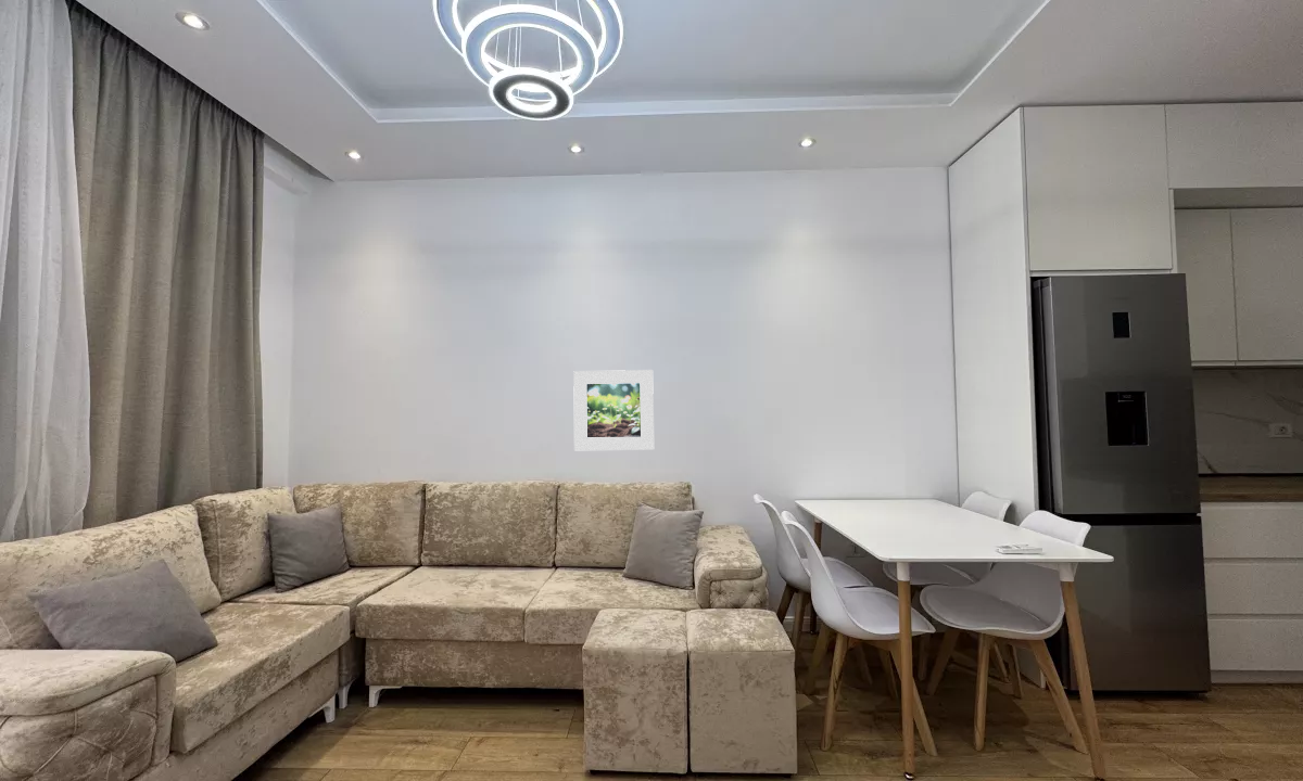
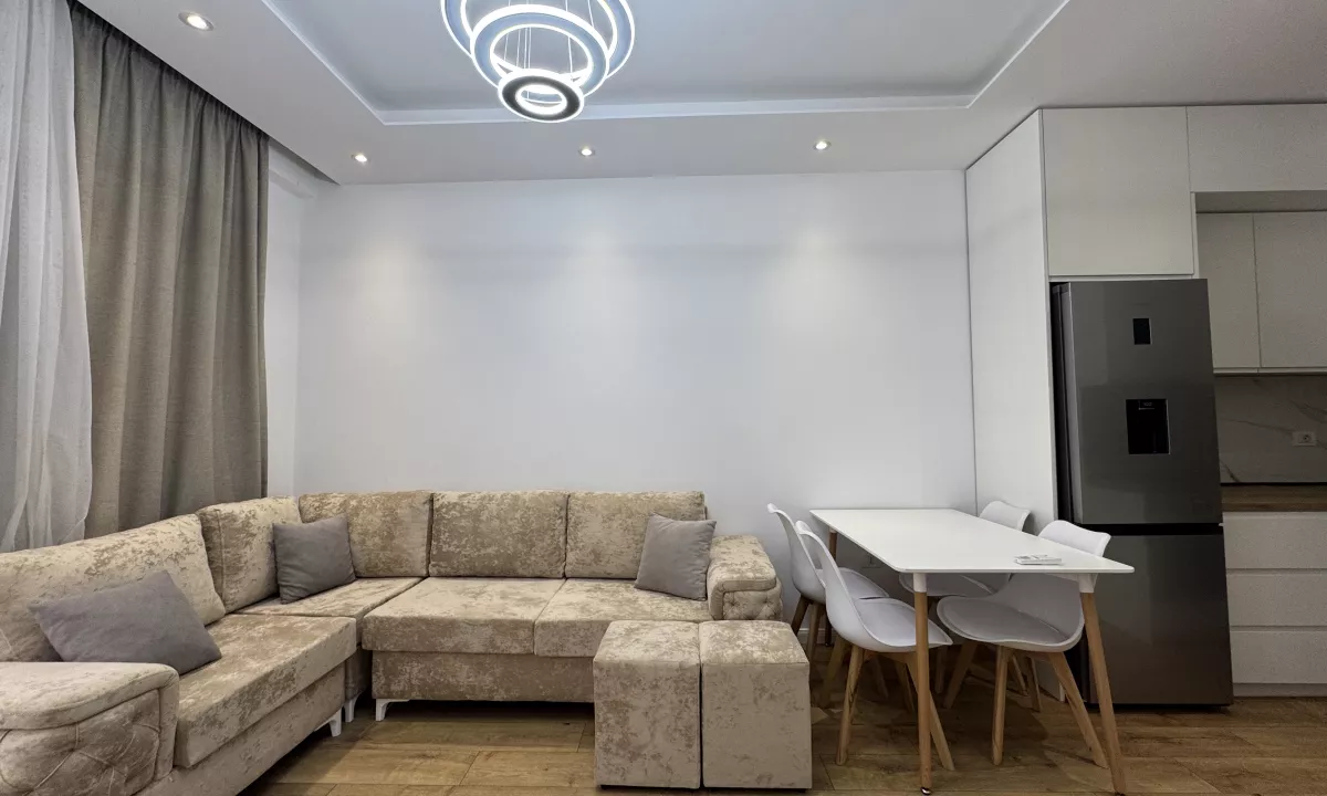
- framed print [572,369,655,451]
